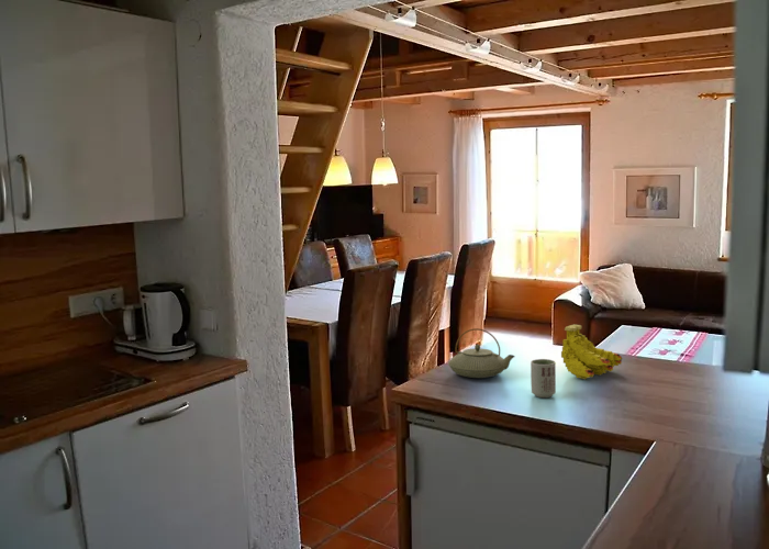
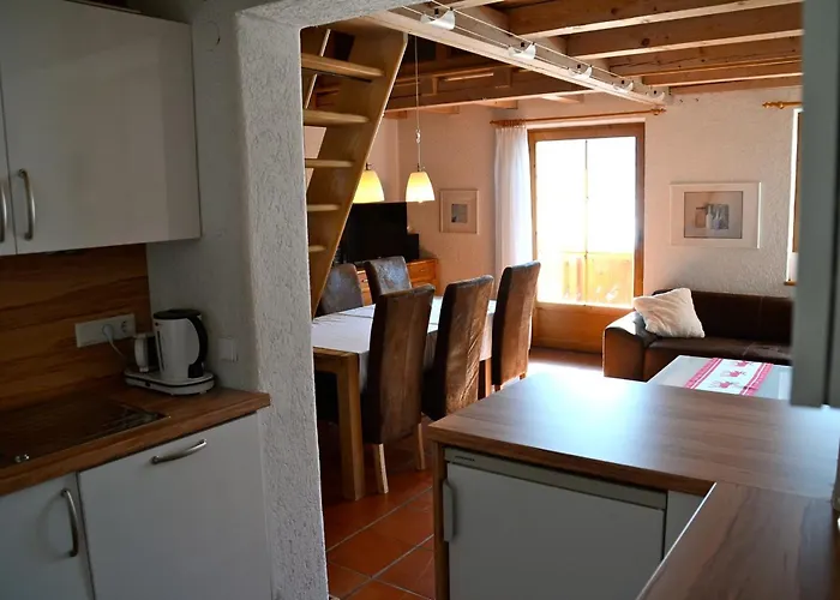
- fruit [560,324,623,380]
- cup [530,358,557,399]
- teapot [447,327,516,379]
